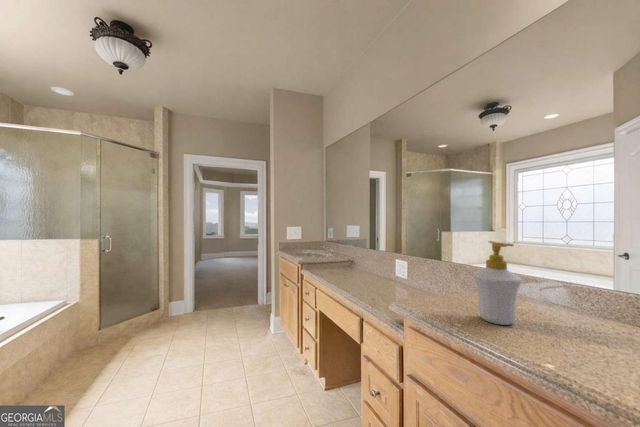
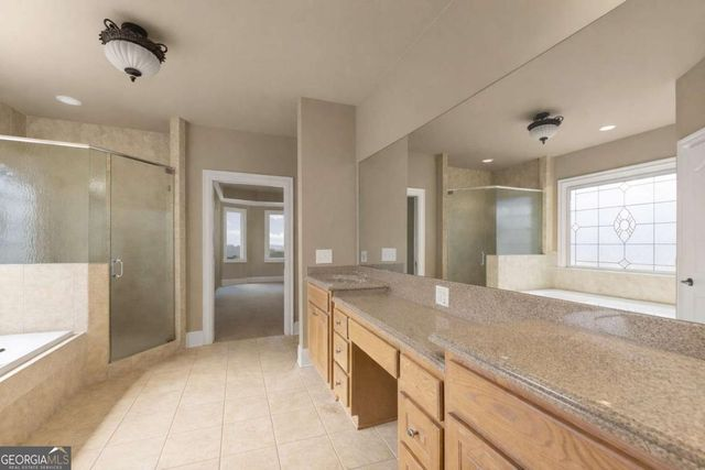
- soap bottle [472,240,523,326]
